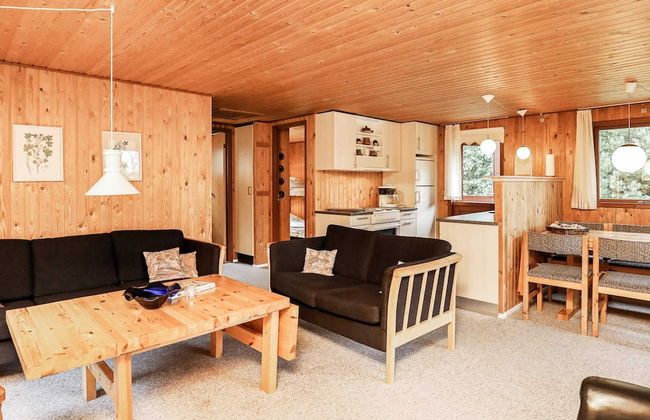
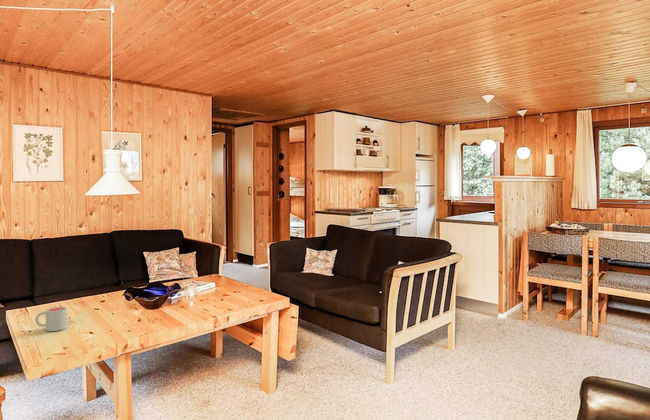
+ mug [34,306,68,332]
